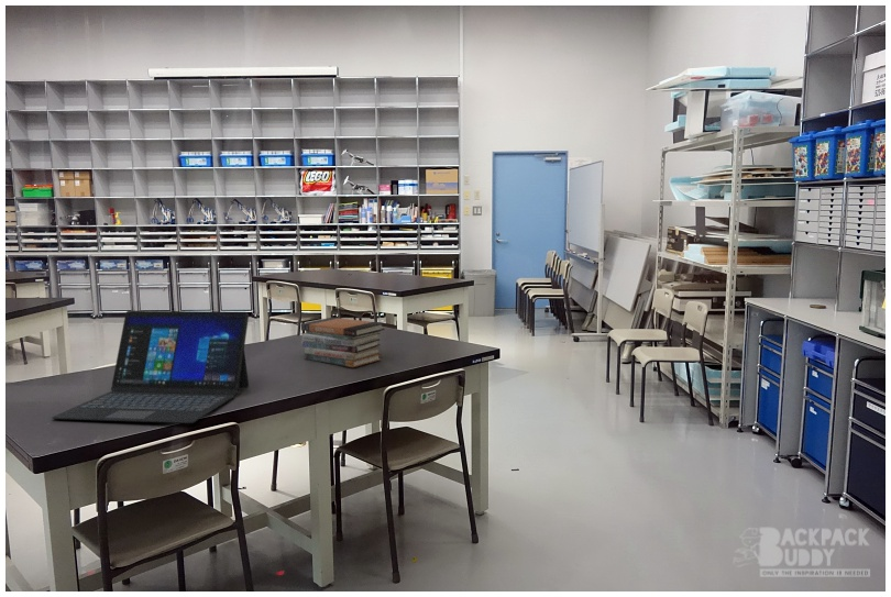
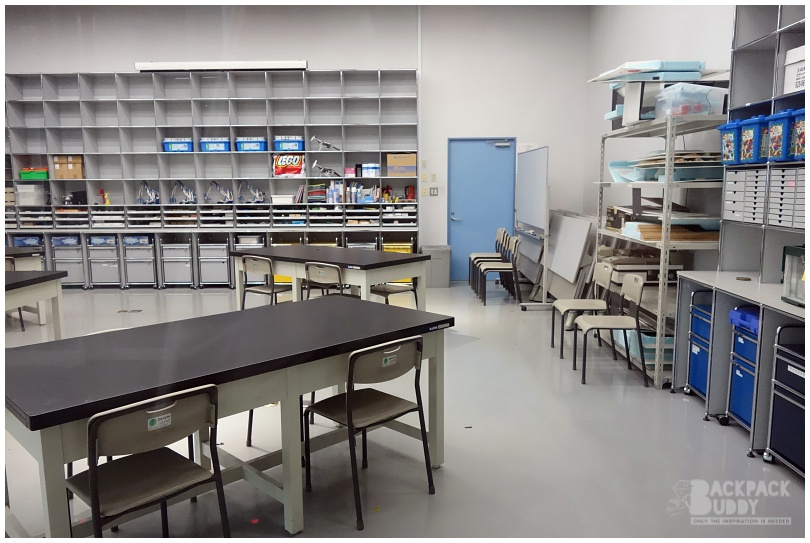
- book stack [300,317,386,368]
- laptop [51,310,250,424]
